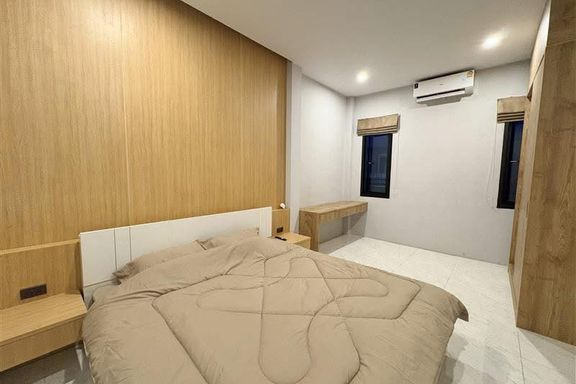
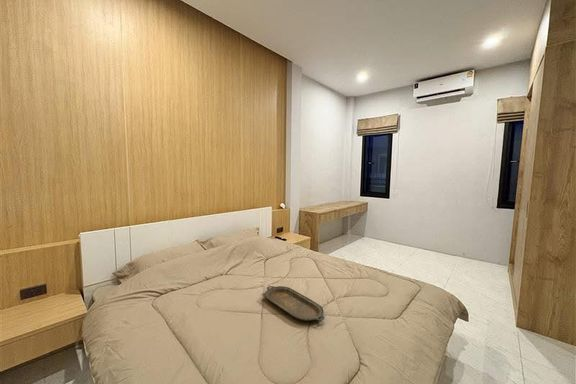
+ serving tray [261,285,326,322]
